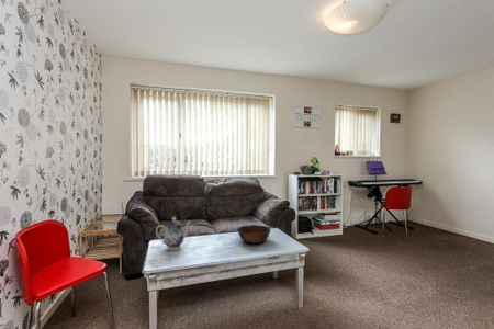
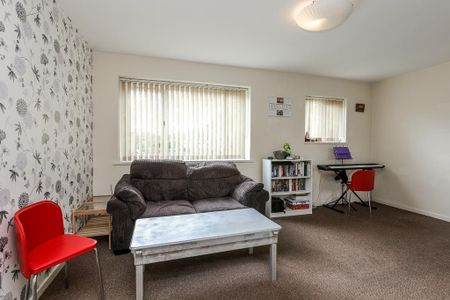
- bowl [236,224,272,245]
- teapot [155,216,192,251]
